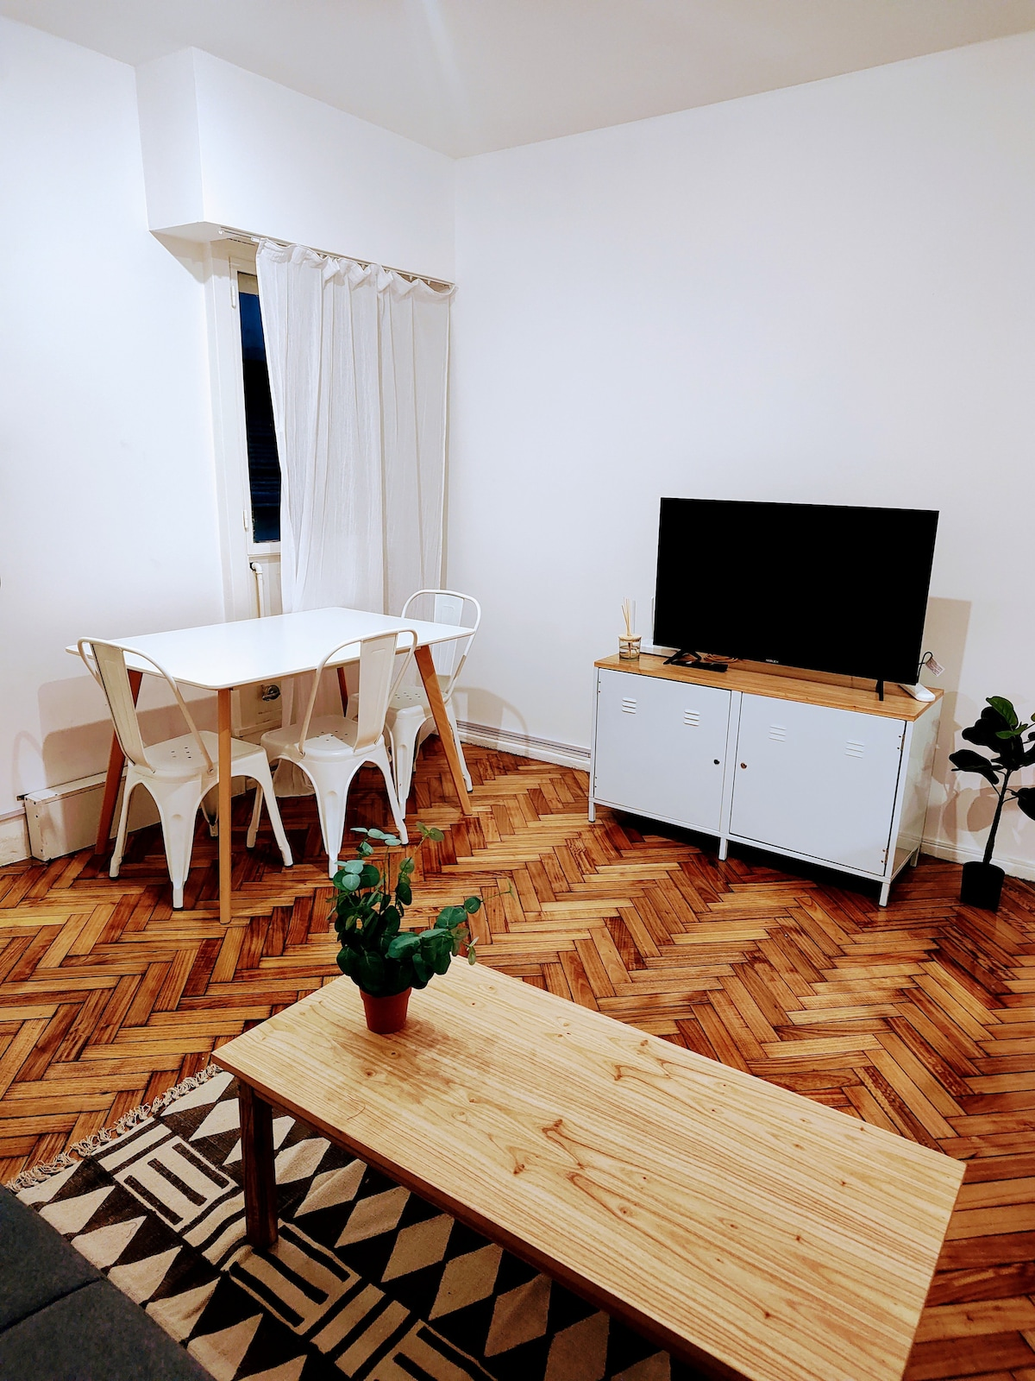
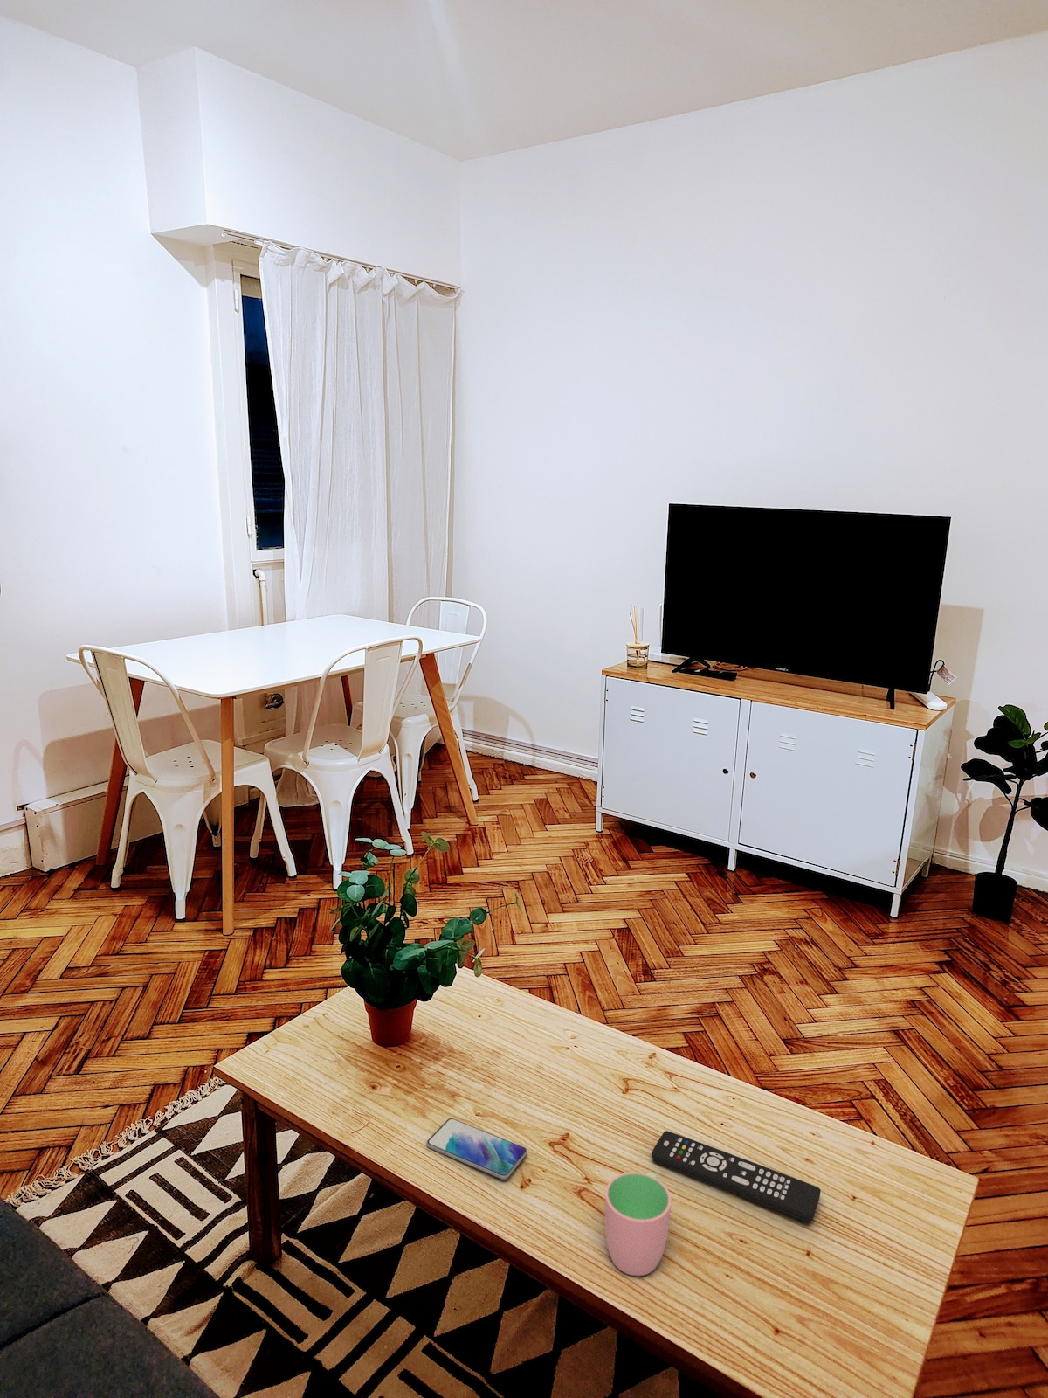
+ remote control [651,1129,822,1222]
+ cup [603,1171,673,1277]
+ smartphone [425,1117,528,1180]
